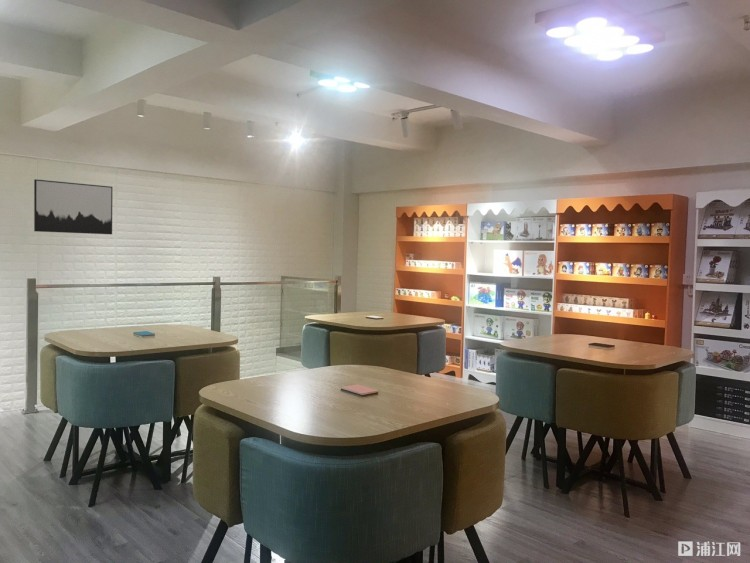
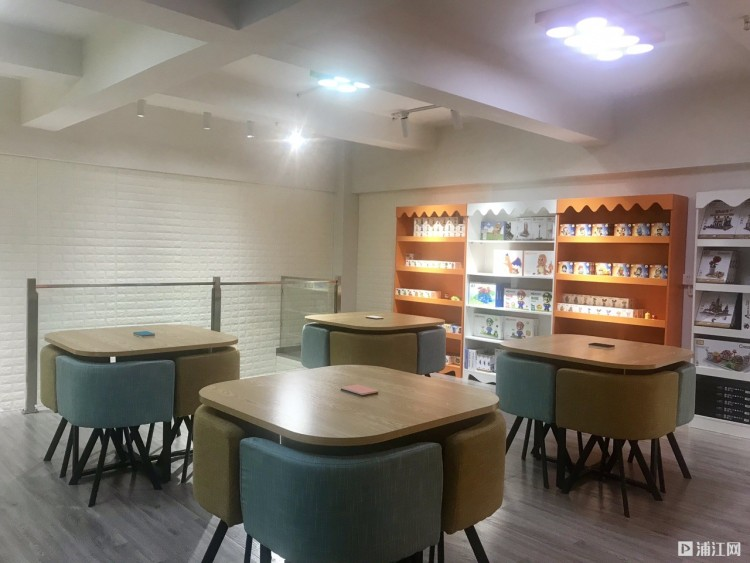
- wall art [33,178,113,235]
